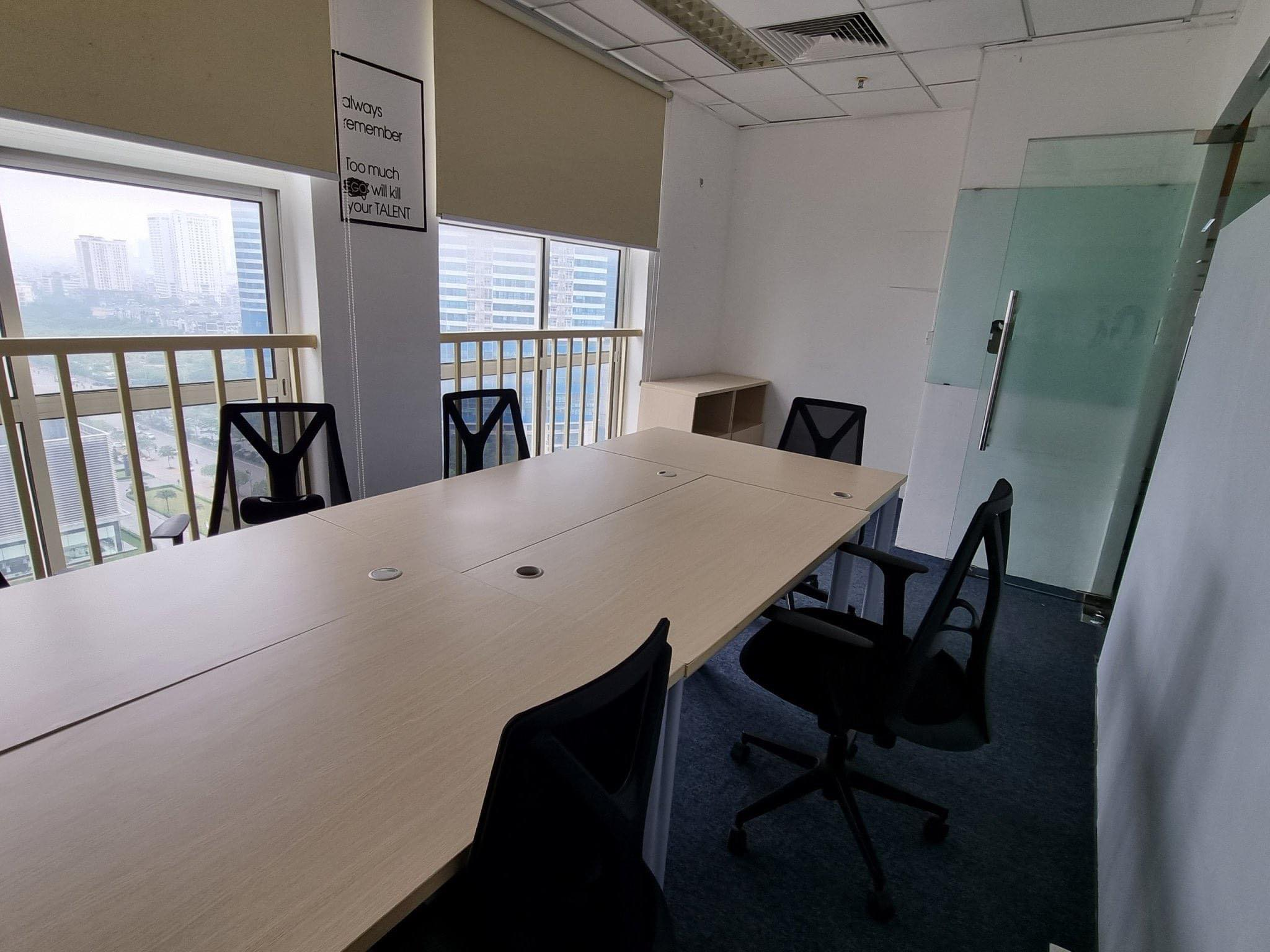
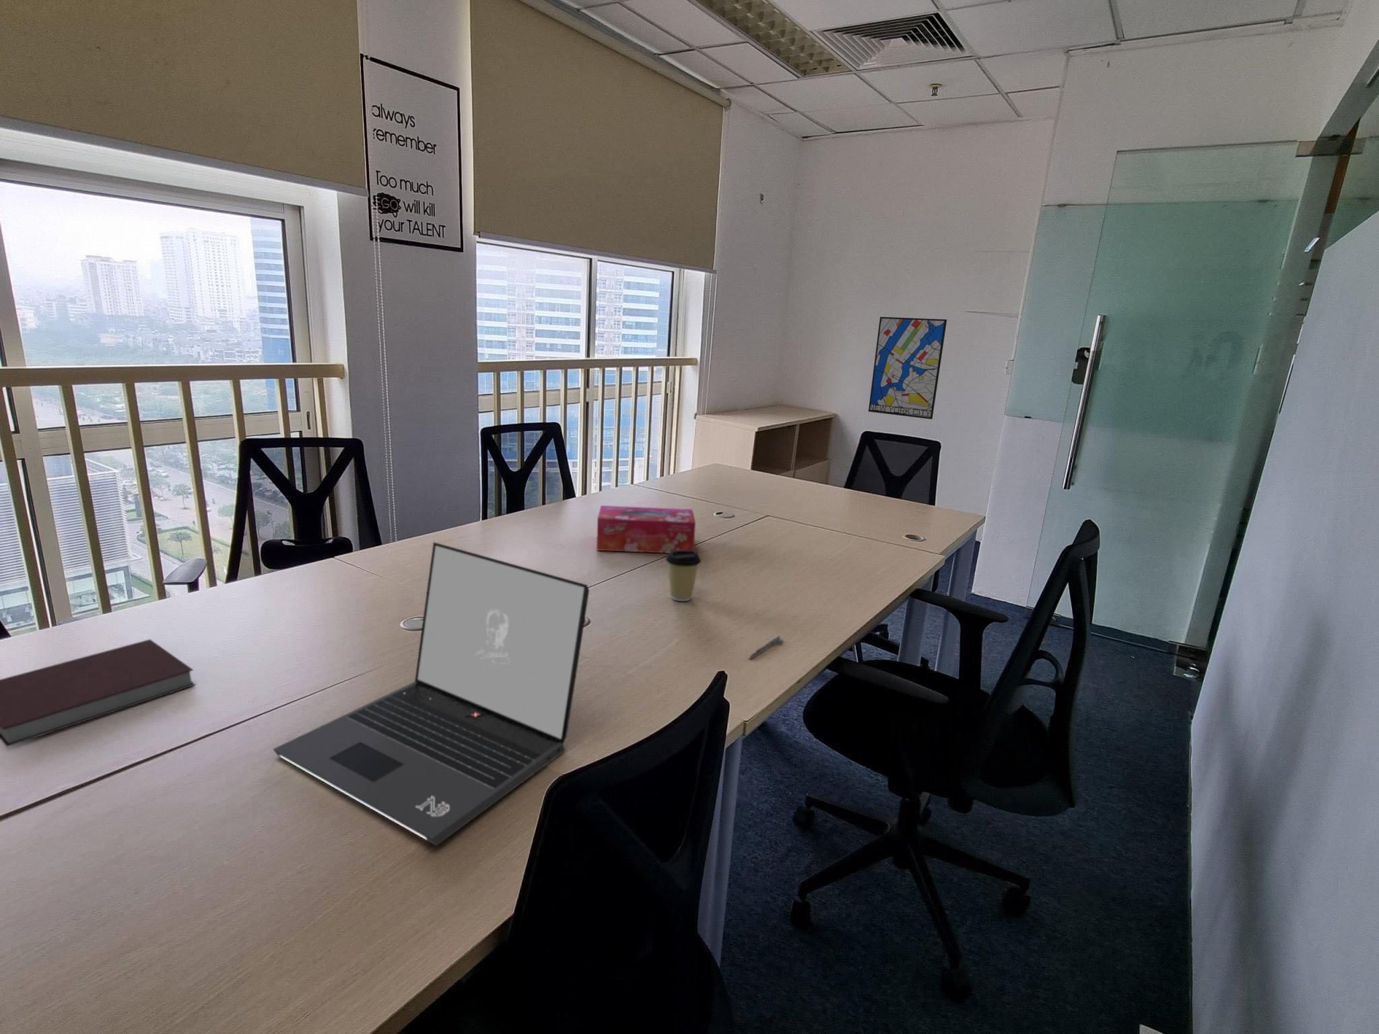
+ tissue box [596,505,696,554]
+ notebook [0,639,195,747]
+ coffee cup [665,550,703,602]
+ wall art [868,316,948,420]
+ pen [746,635,784,660]
+ laptop [273,541,590,847]
